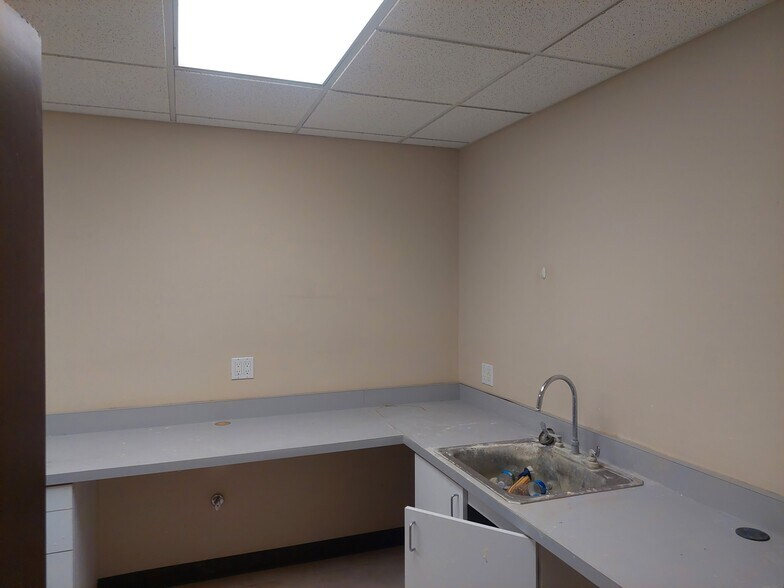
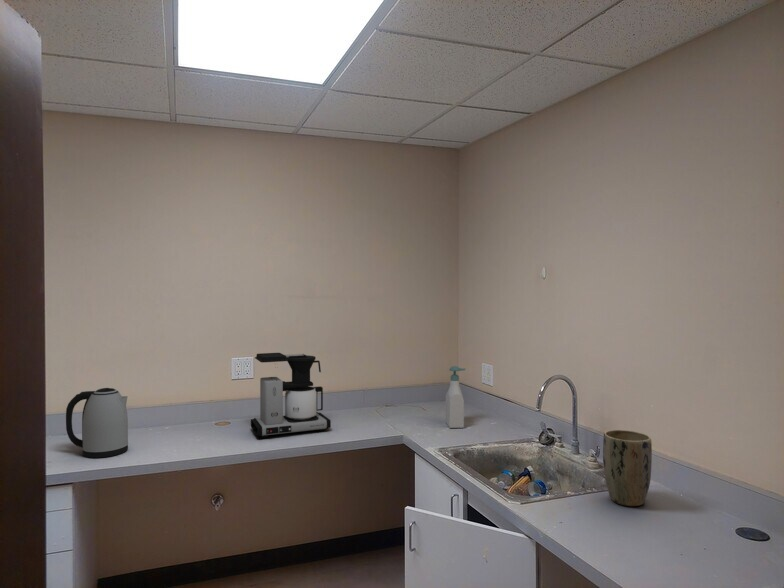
+ plant pot [602,429,653,507]
+ soap bottle [445,365,466,429]
+ coffee maker [250,352,332,439]
+ kettle [65,387,129,459]
